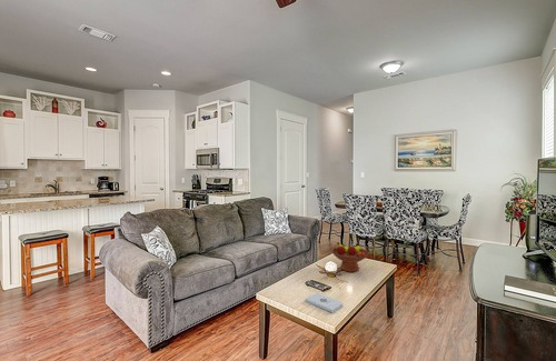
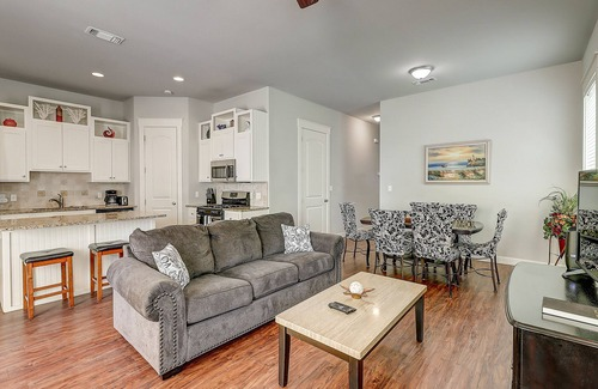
- notepad [304,292,344,313]
- fruit bowl [330,241,370,273]
